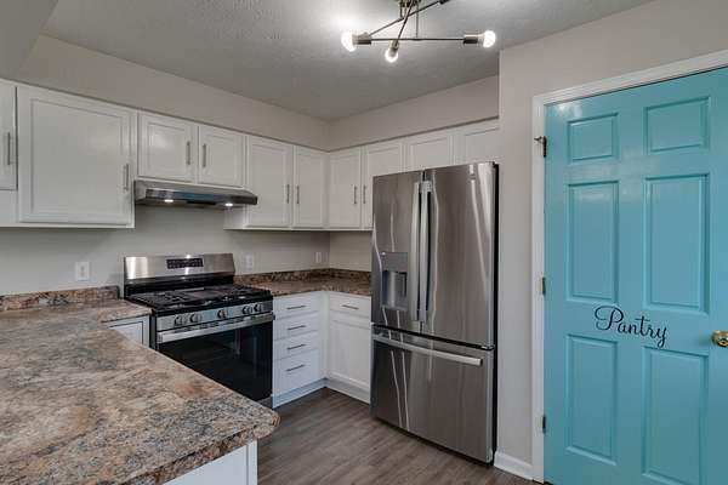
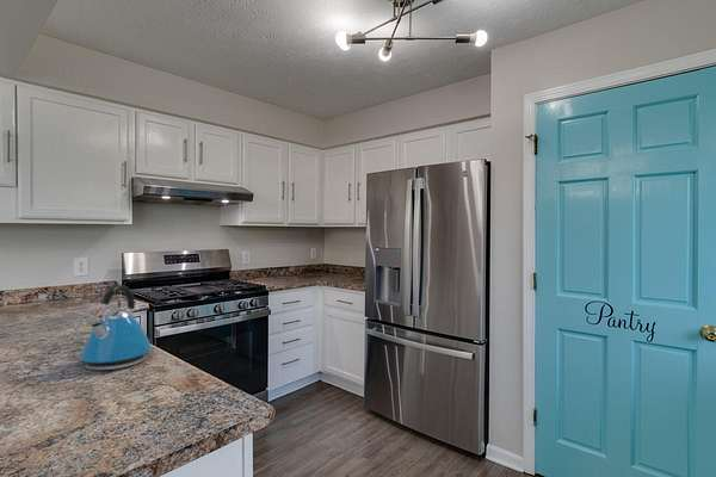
+ kettle [79,284,153,371]
